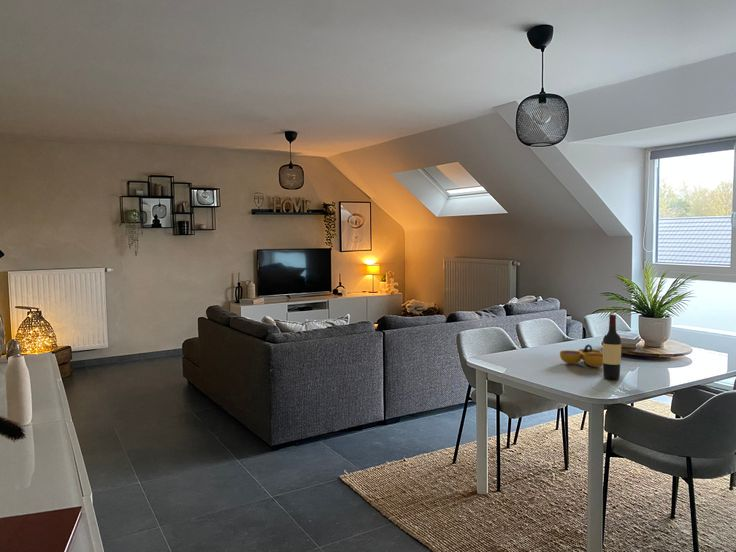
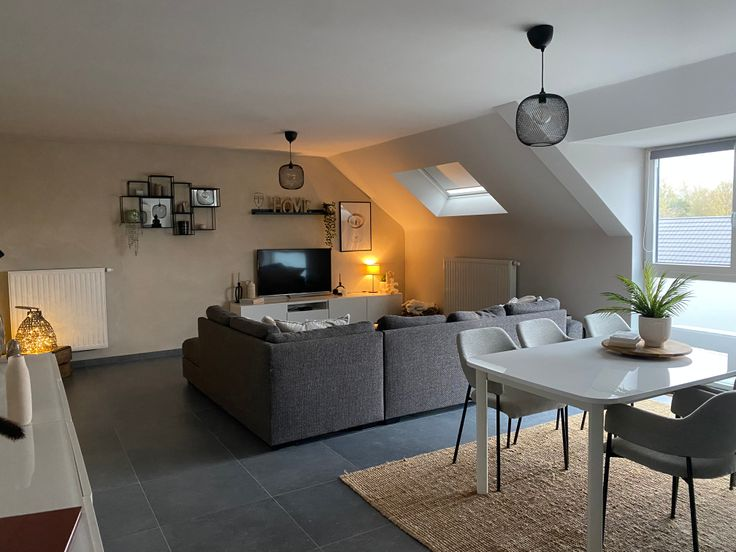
- wine bottle [602,313,622,381]
- decorative bowl [559,343,603,368]
